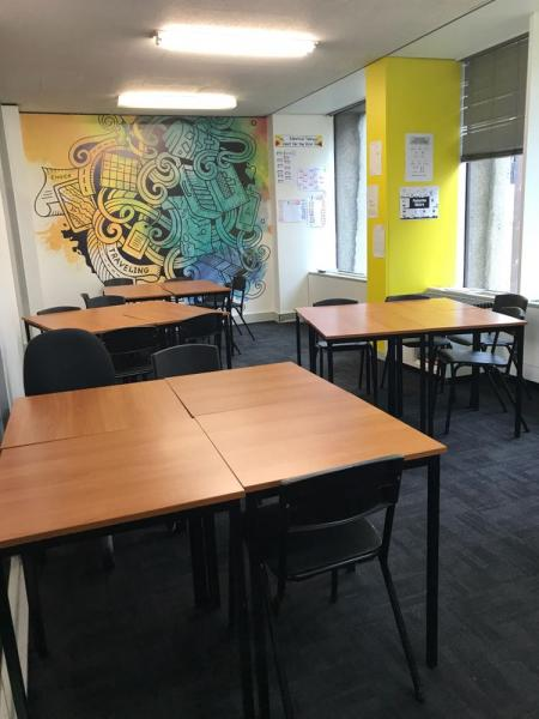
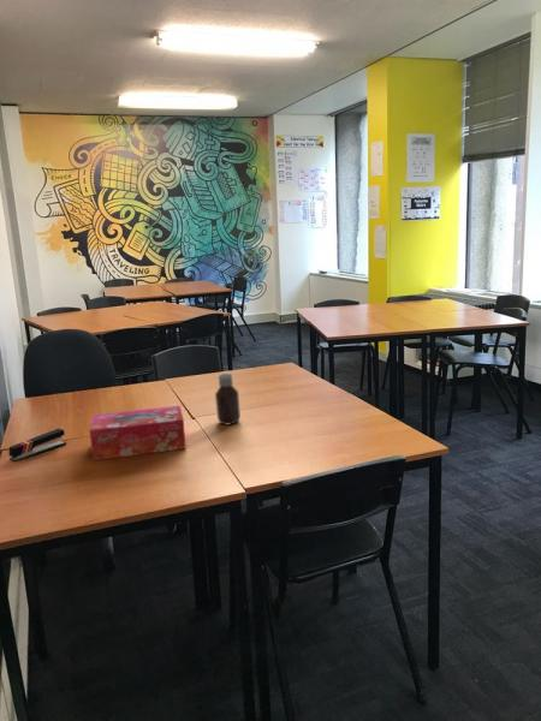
+ tissue box [89,405,188,461]
+ stapler [7,428,67,463]
+ bottle [214,373,242,425]
